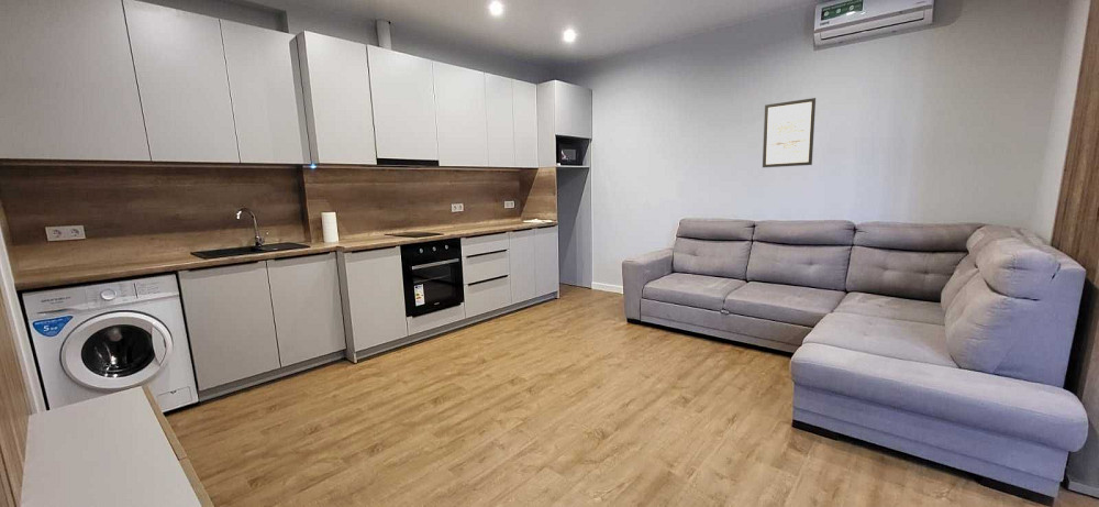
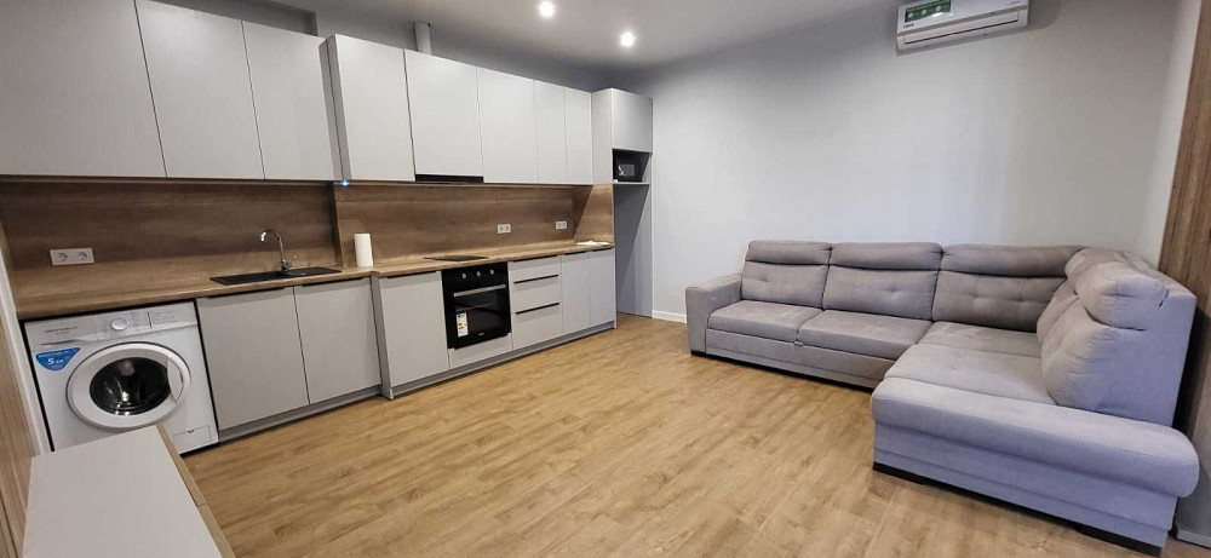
- wall art [762,97,817,168]
